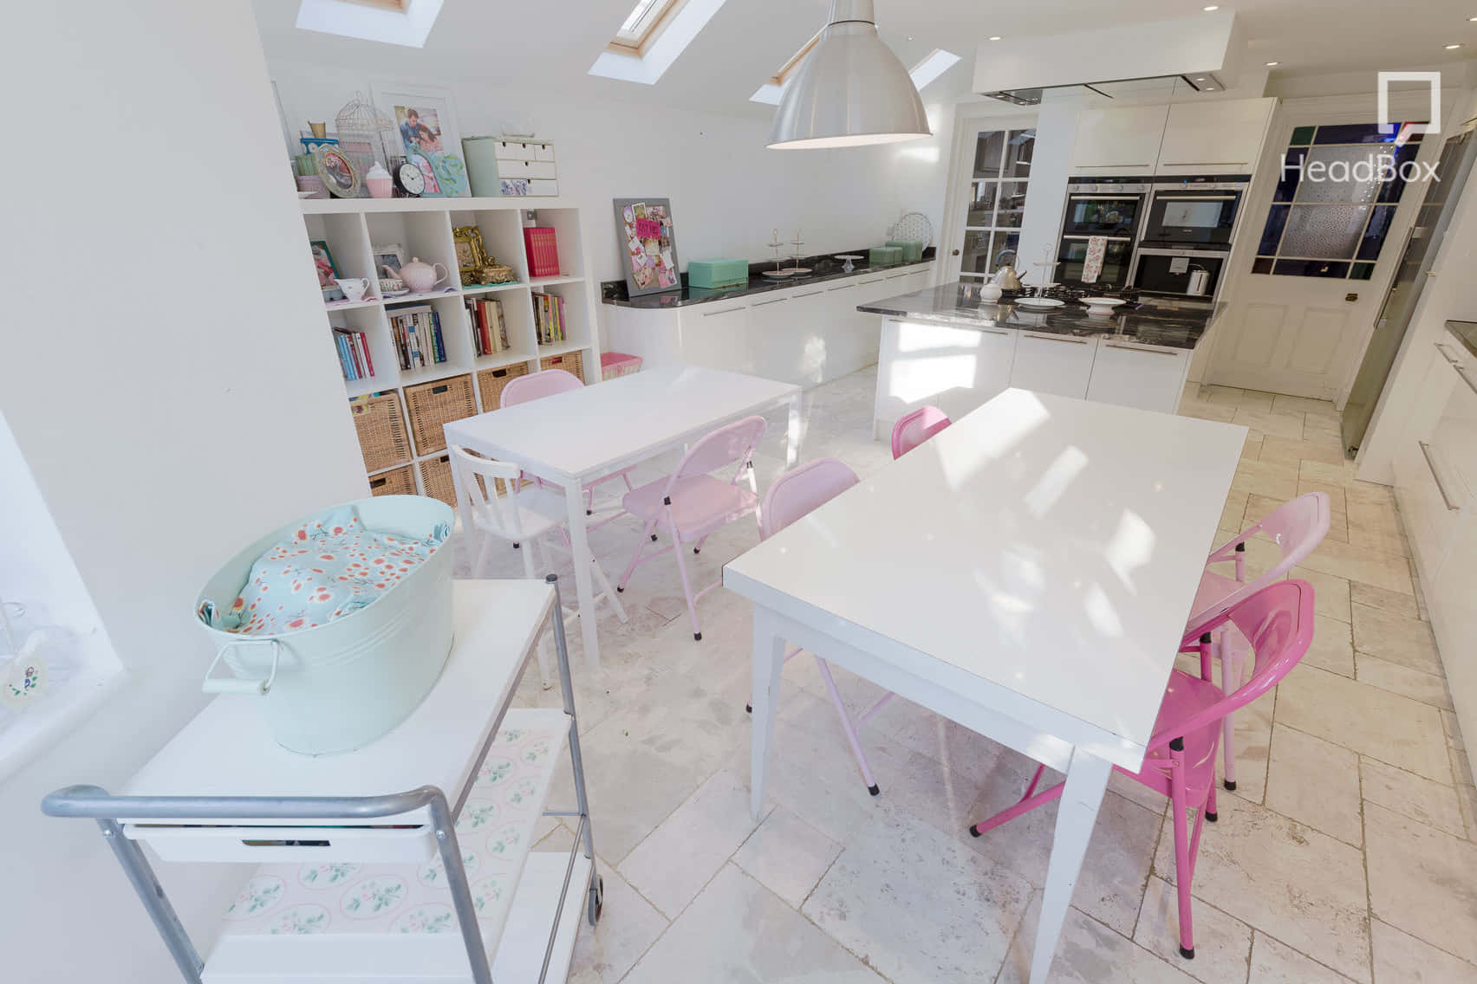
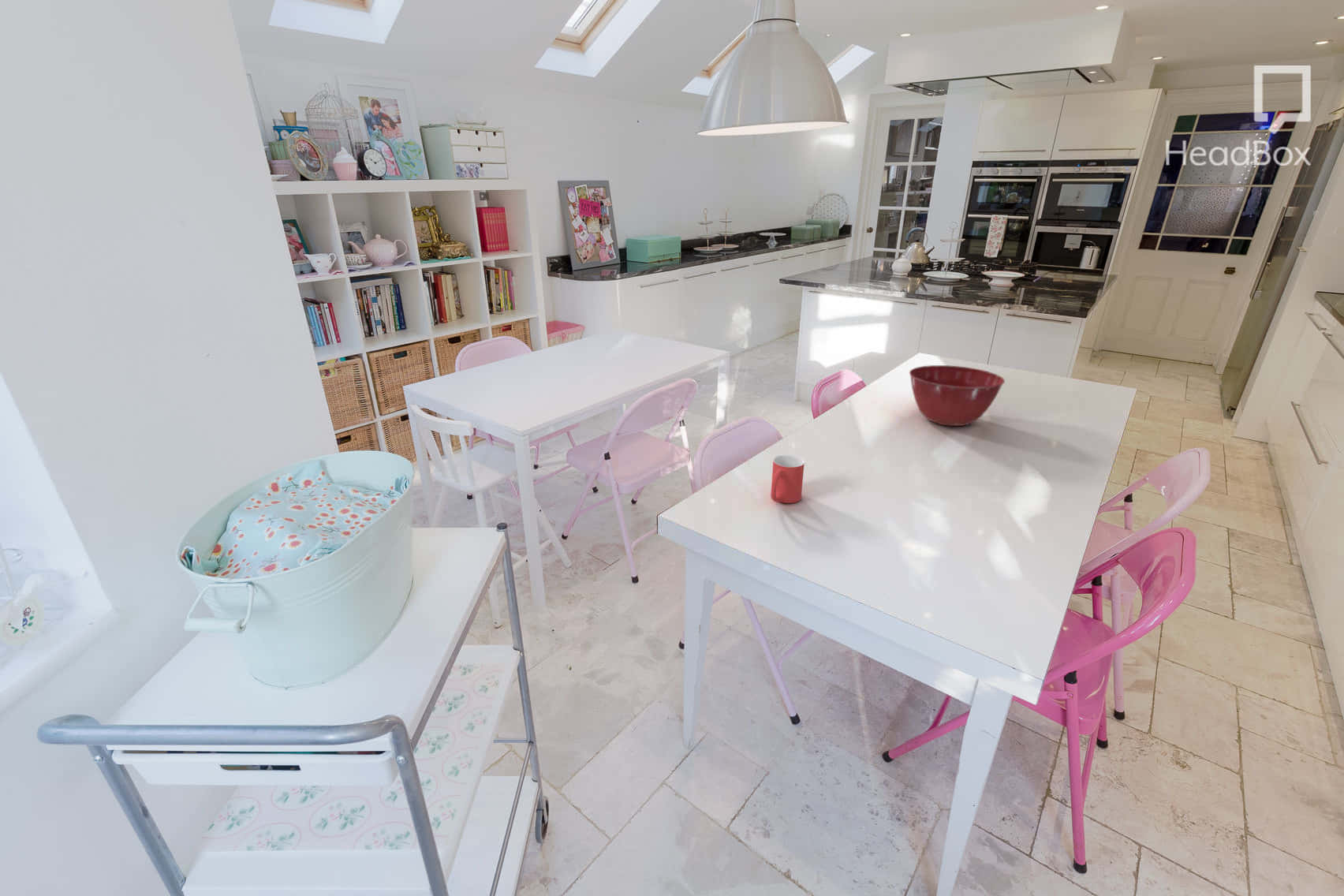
+ mixing bowl [909,364,1006,427]
+ mug [770,454,805,504]
